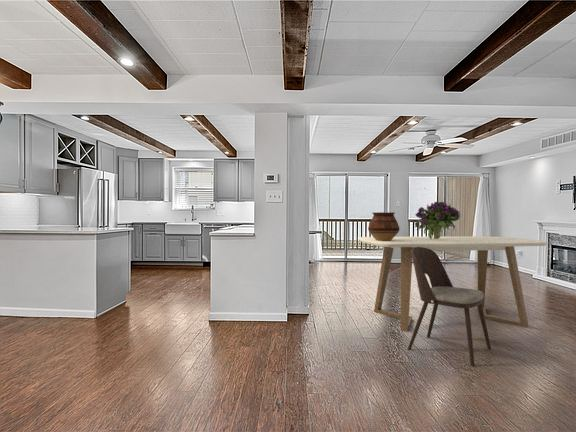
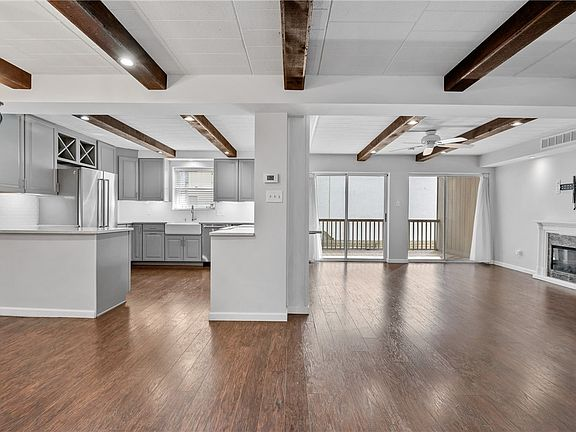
- bouquet [413,200,461,240]
- dining table [357,235,549,333]
- ceramic pot [367,211,400,241]
- dining chair [407,247,492,367]
